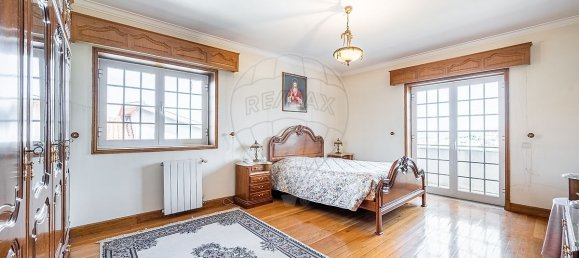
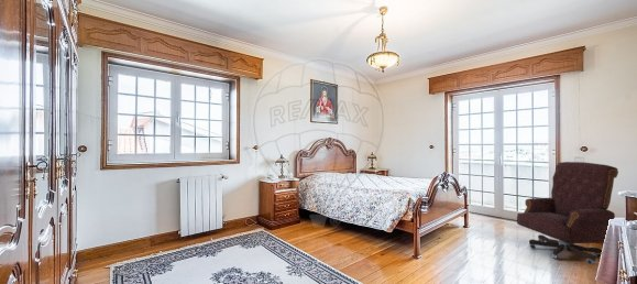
+ office chair [516,161,619,265]
